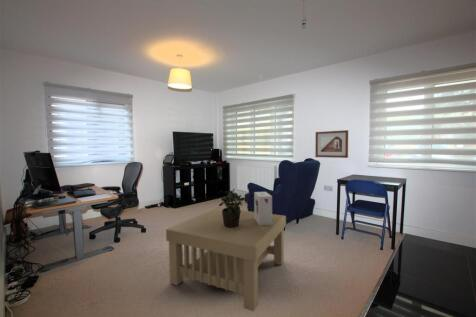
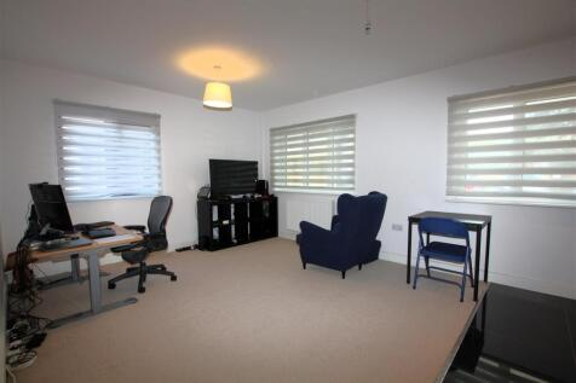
- coffee table [165,206,287,312]
- decorative box [253,191,273,225]
- potted plant [218,188,246,228]
- picture frame [314,129,349,159]
